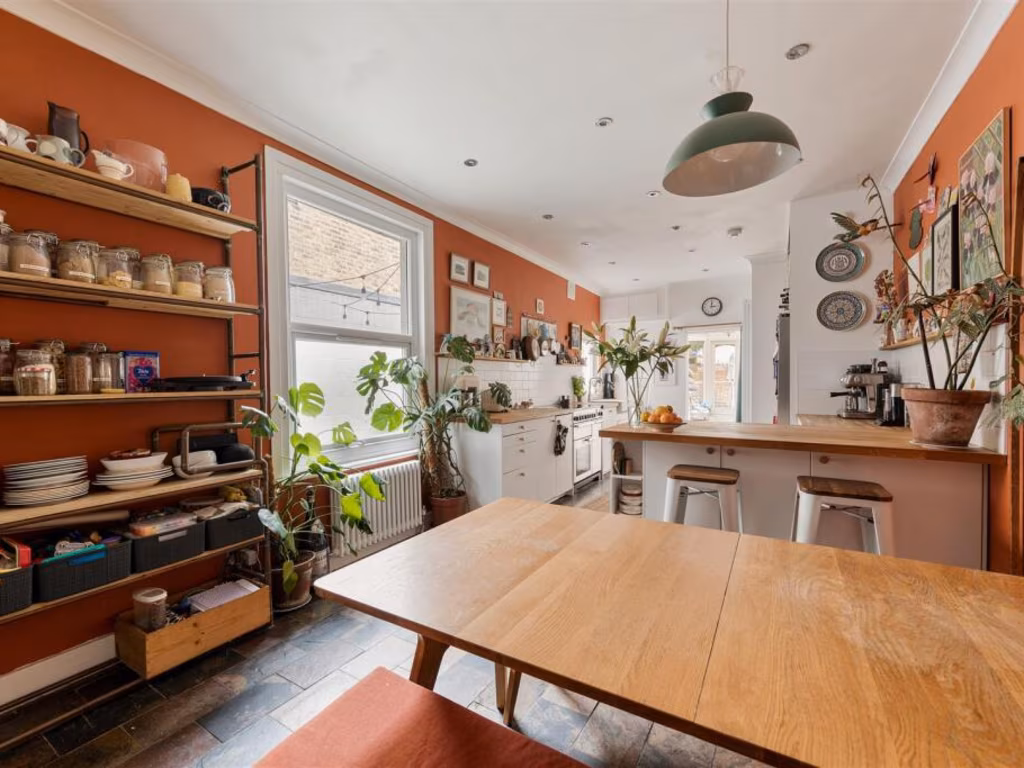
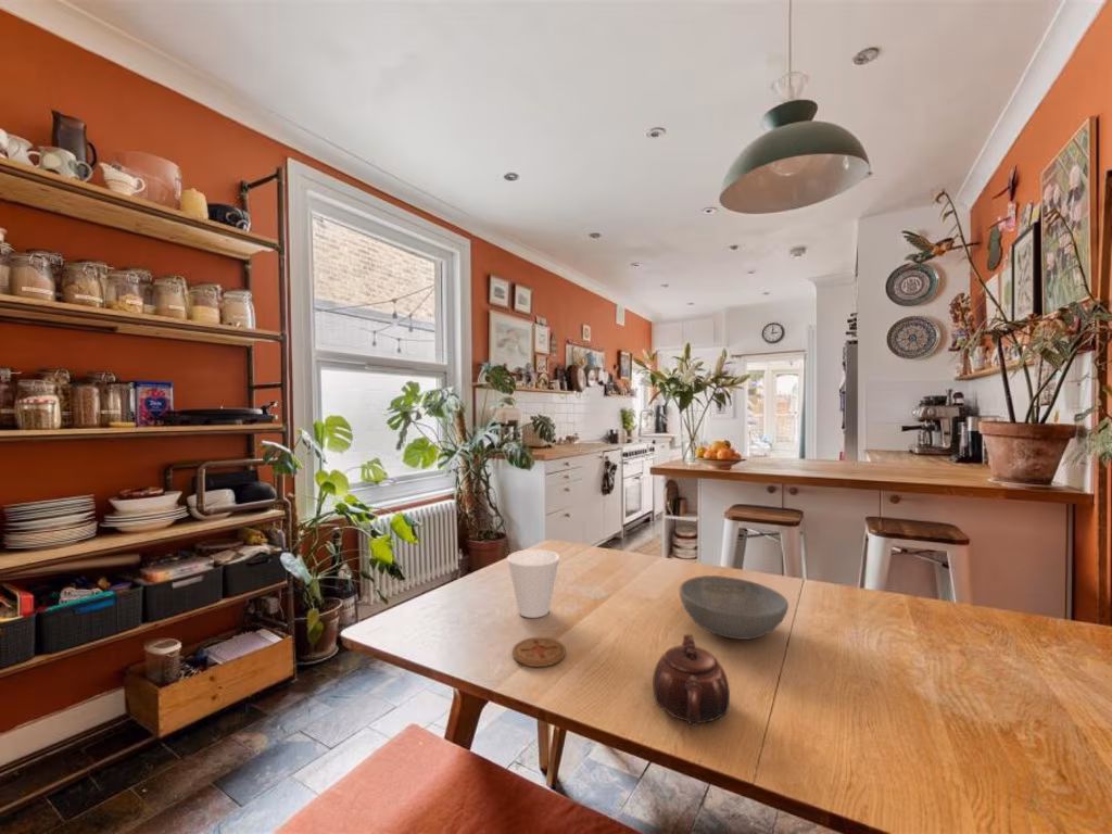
+ teapot [652,633,731,726]
+ cup [506,548,560,619]
+ bowl [679,574,789,641]
+ coaster [511,636,567,668]
